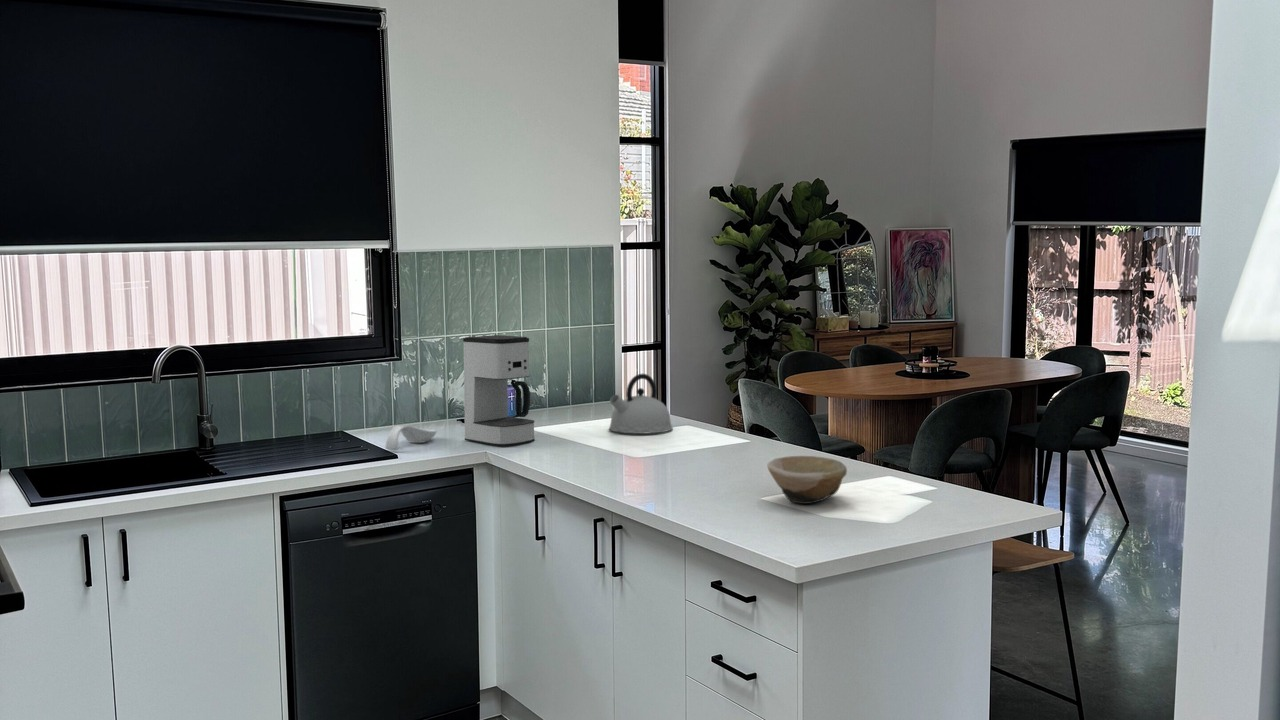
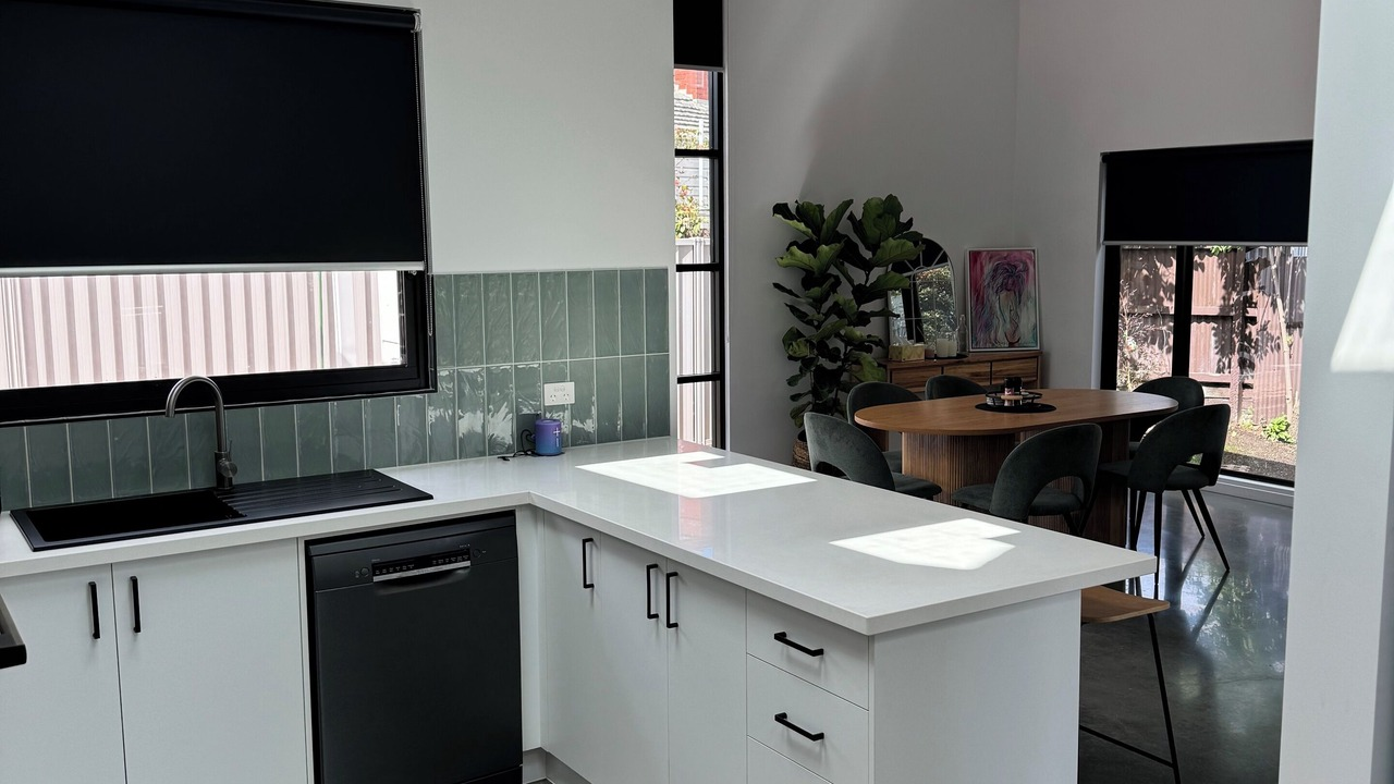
- bowl [766,455,848,505]
- spoon rest [384,424,438,450]
- kettle [608,373,674,435]
- coffee maker [462,334,536,447]
